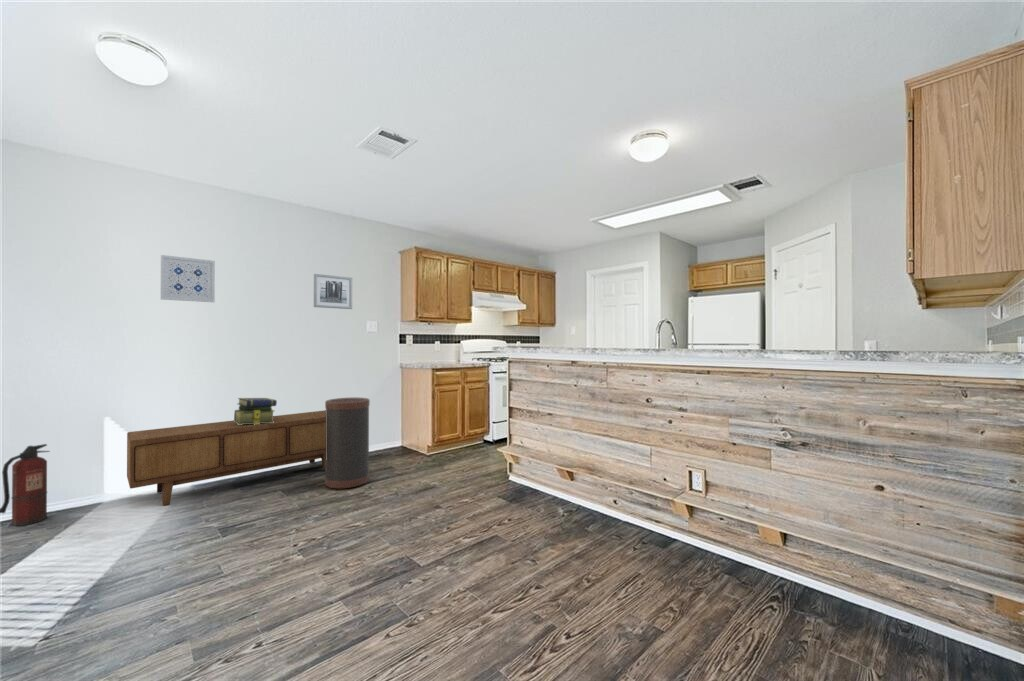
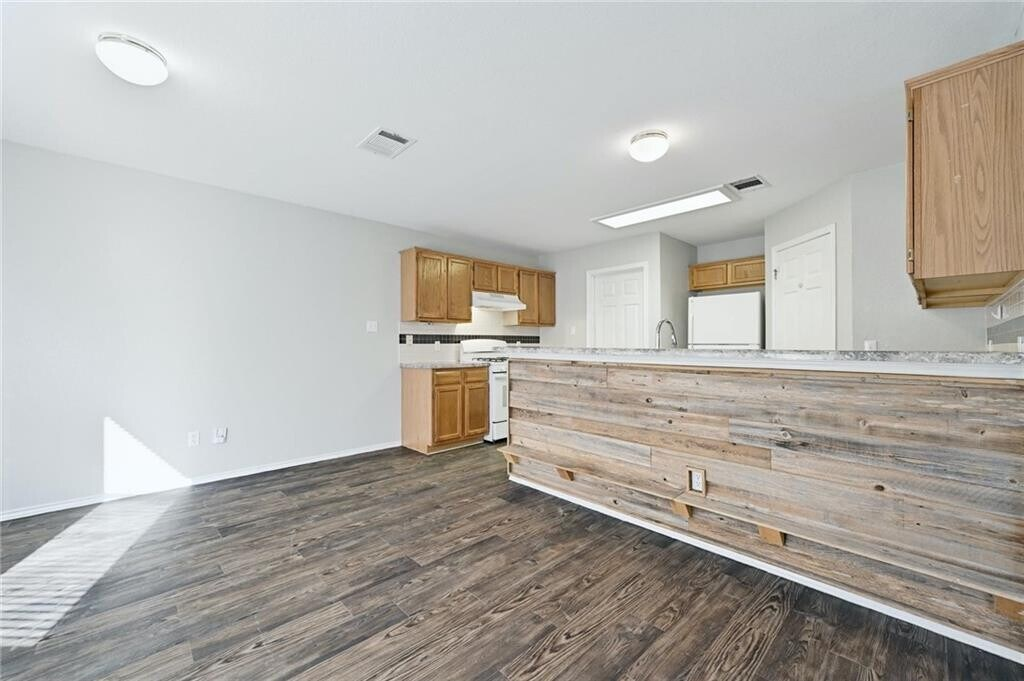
- wall art [159,254,216,303]
- stack of books [233,397,278,425]
- trash can [324,396,371,490]
- wall art [313,273,353,310]
- sideboard [126,409,326,507]
- fire extinguisher [0,443,51,527]
